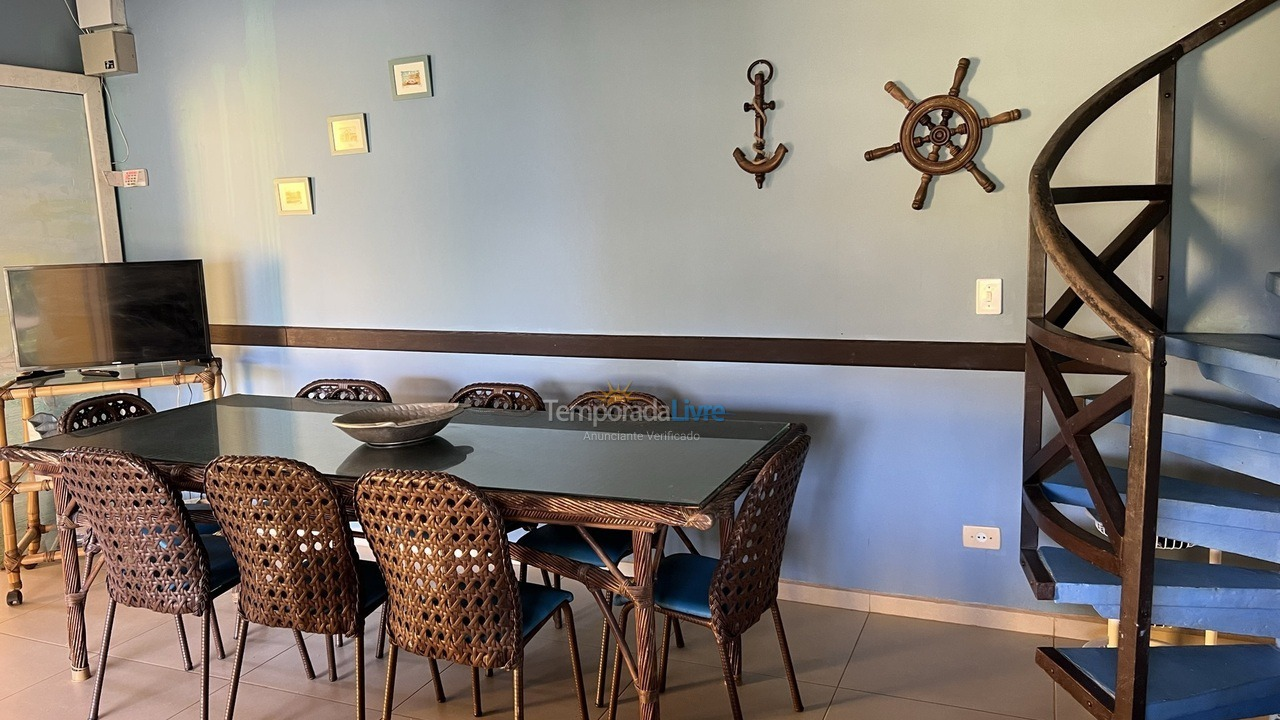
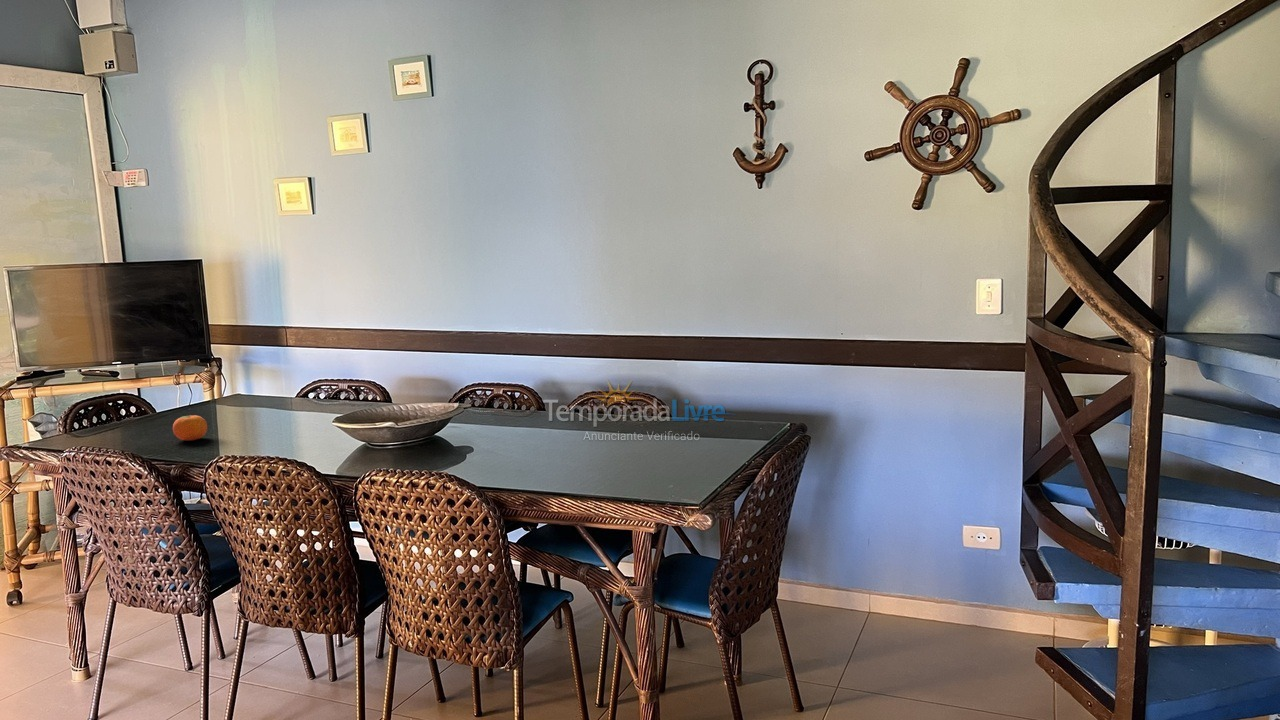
+ fruit [172,414,208,442]
